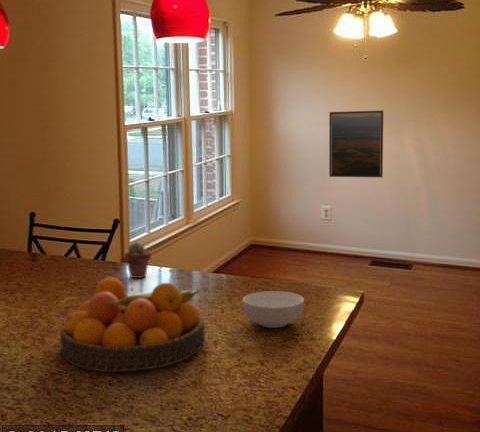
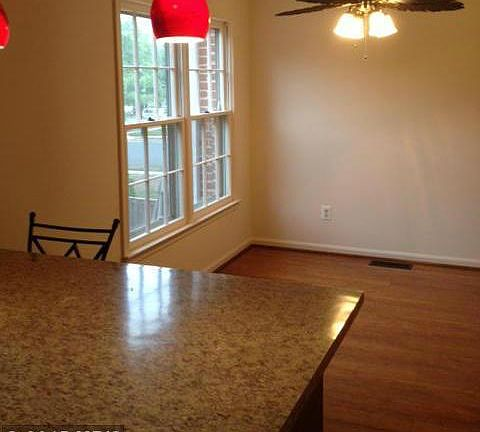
- potted succulent [123,241,152,279]
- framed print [328,110,384,178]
- cereal bowl [242,290,305,329]
- fruit bowl [60,277,206,373]
